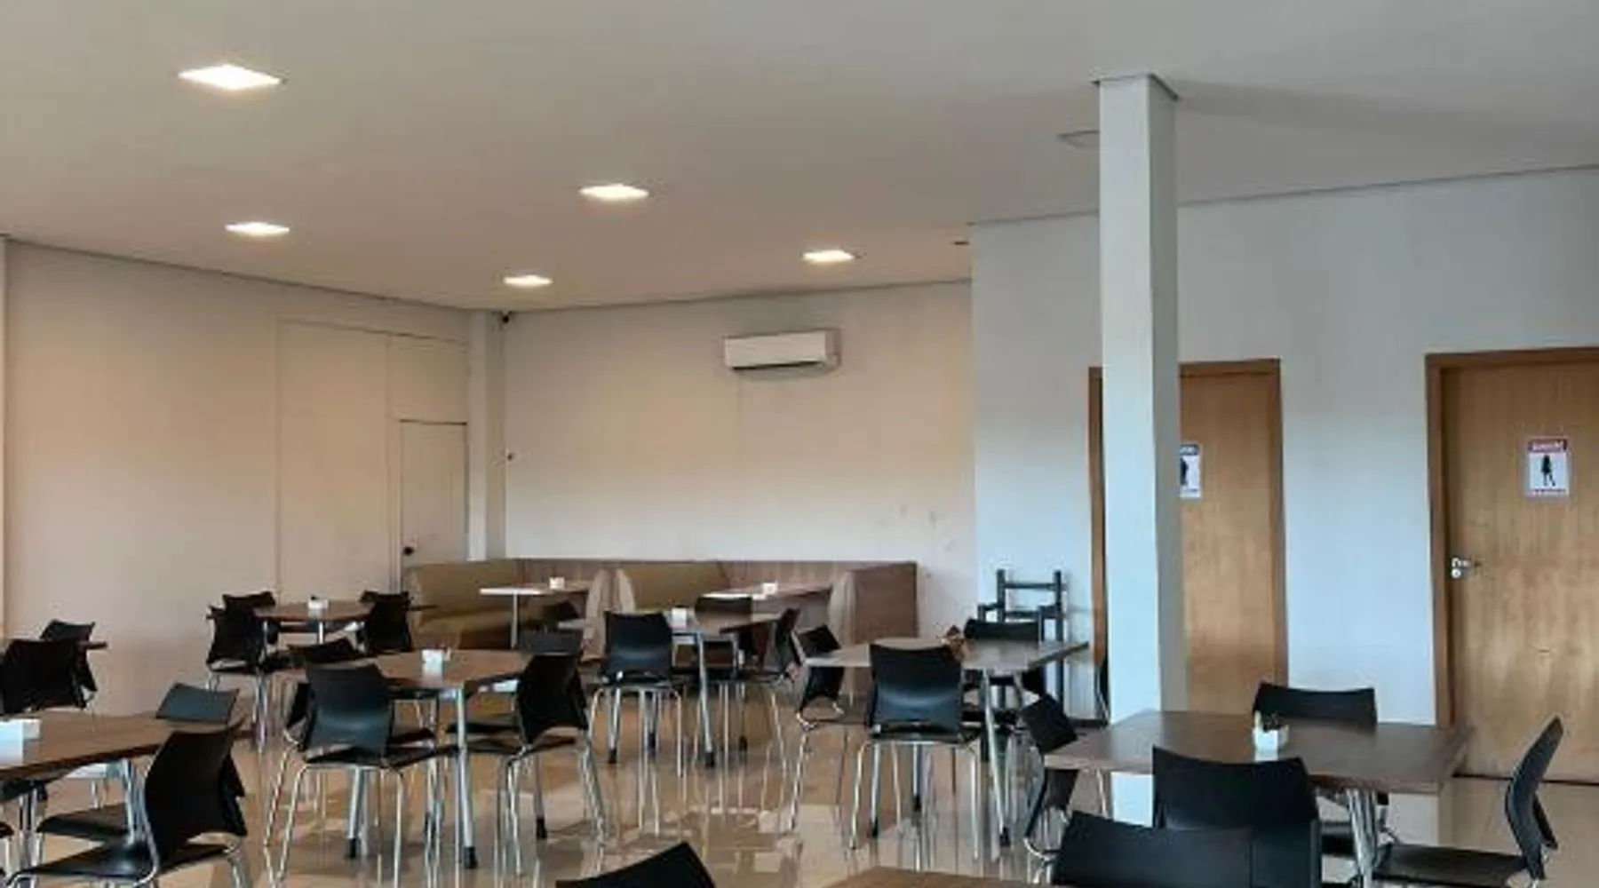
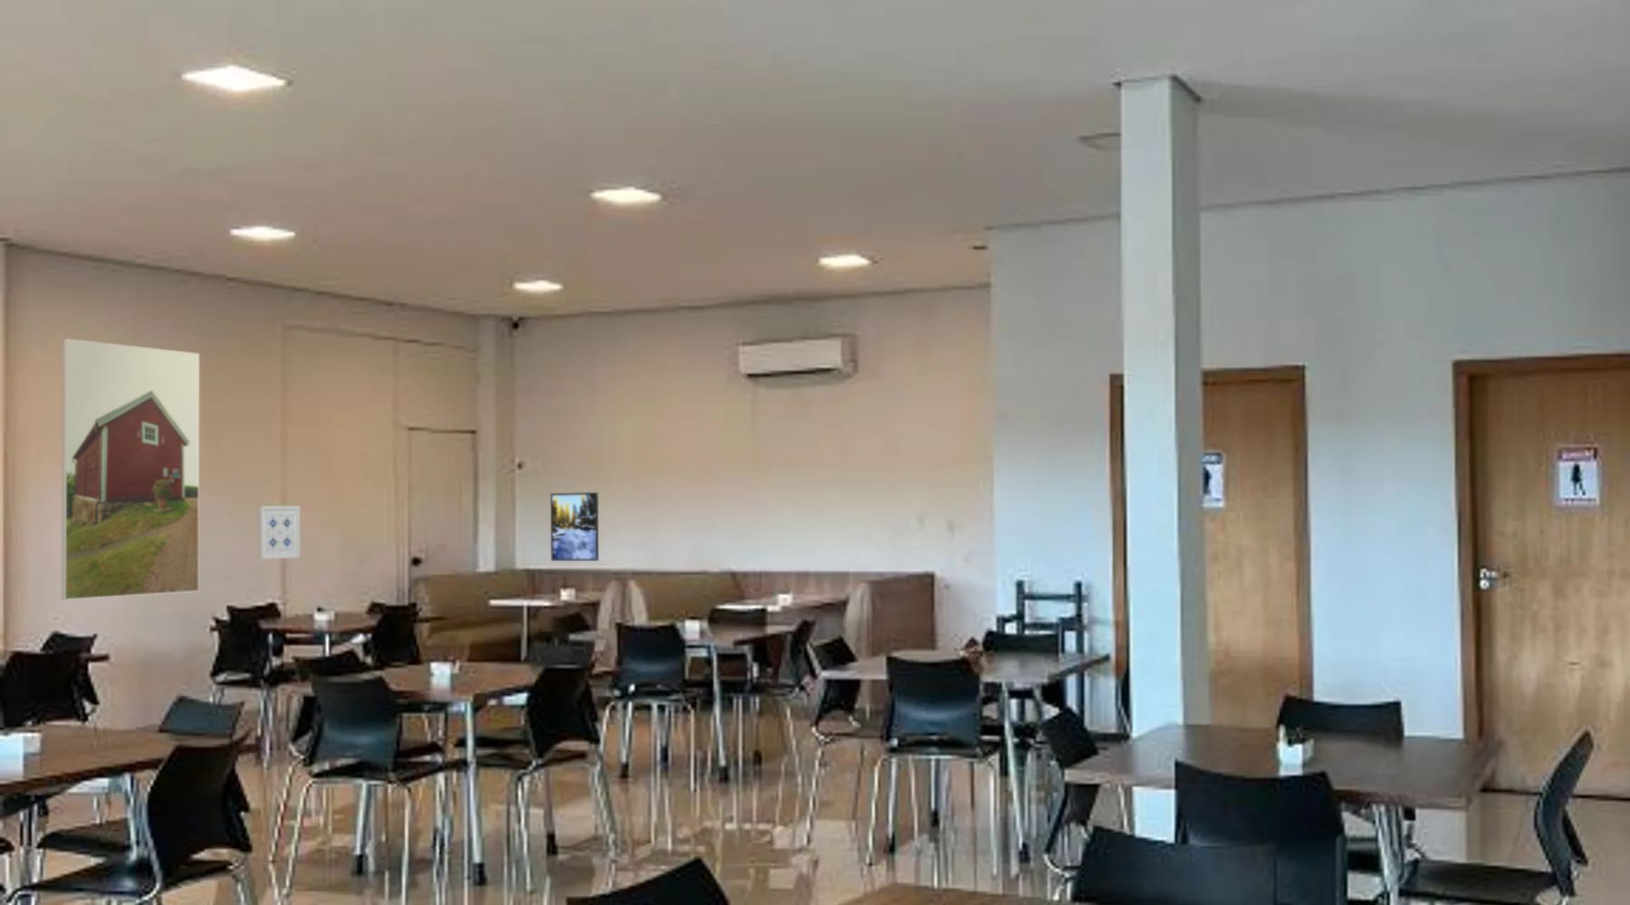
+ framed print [550,492,600,562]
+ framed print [60,338,201,601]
+ wall art [258,505,301,561]
